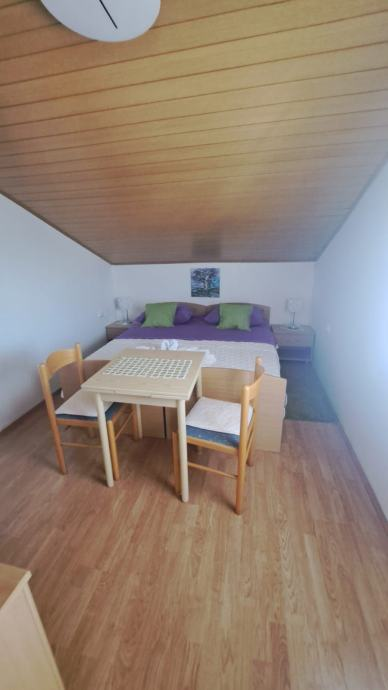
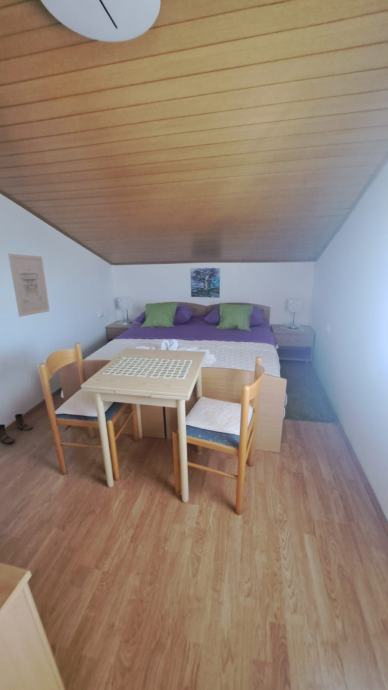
+ wall art [7,253,51,318]
+ boots [0,413,34,445]
